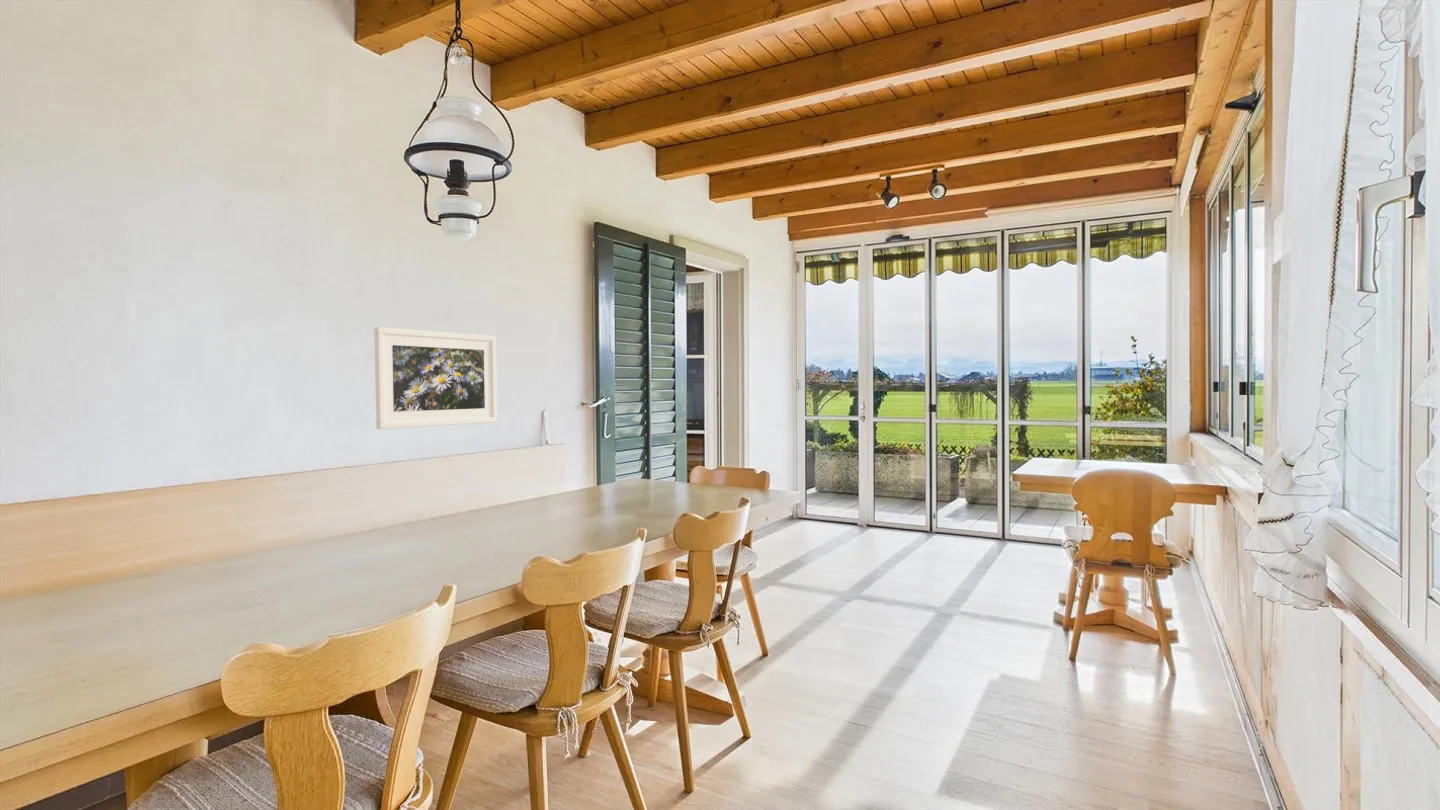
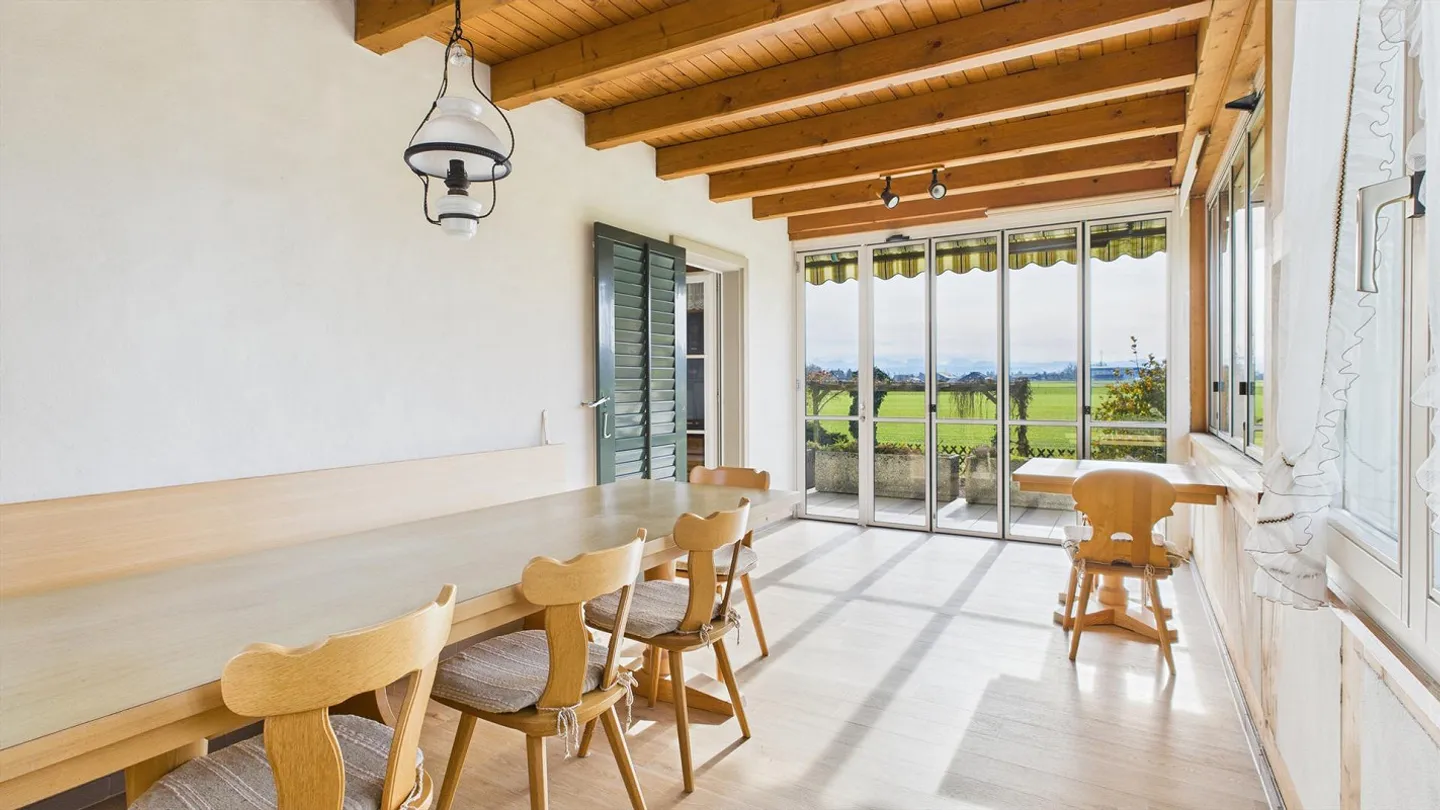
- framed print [373,326,498,430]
